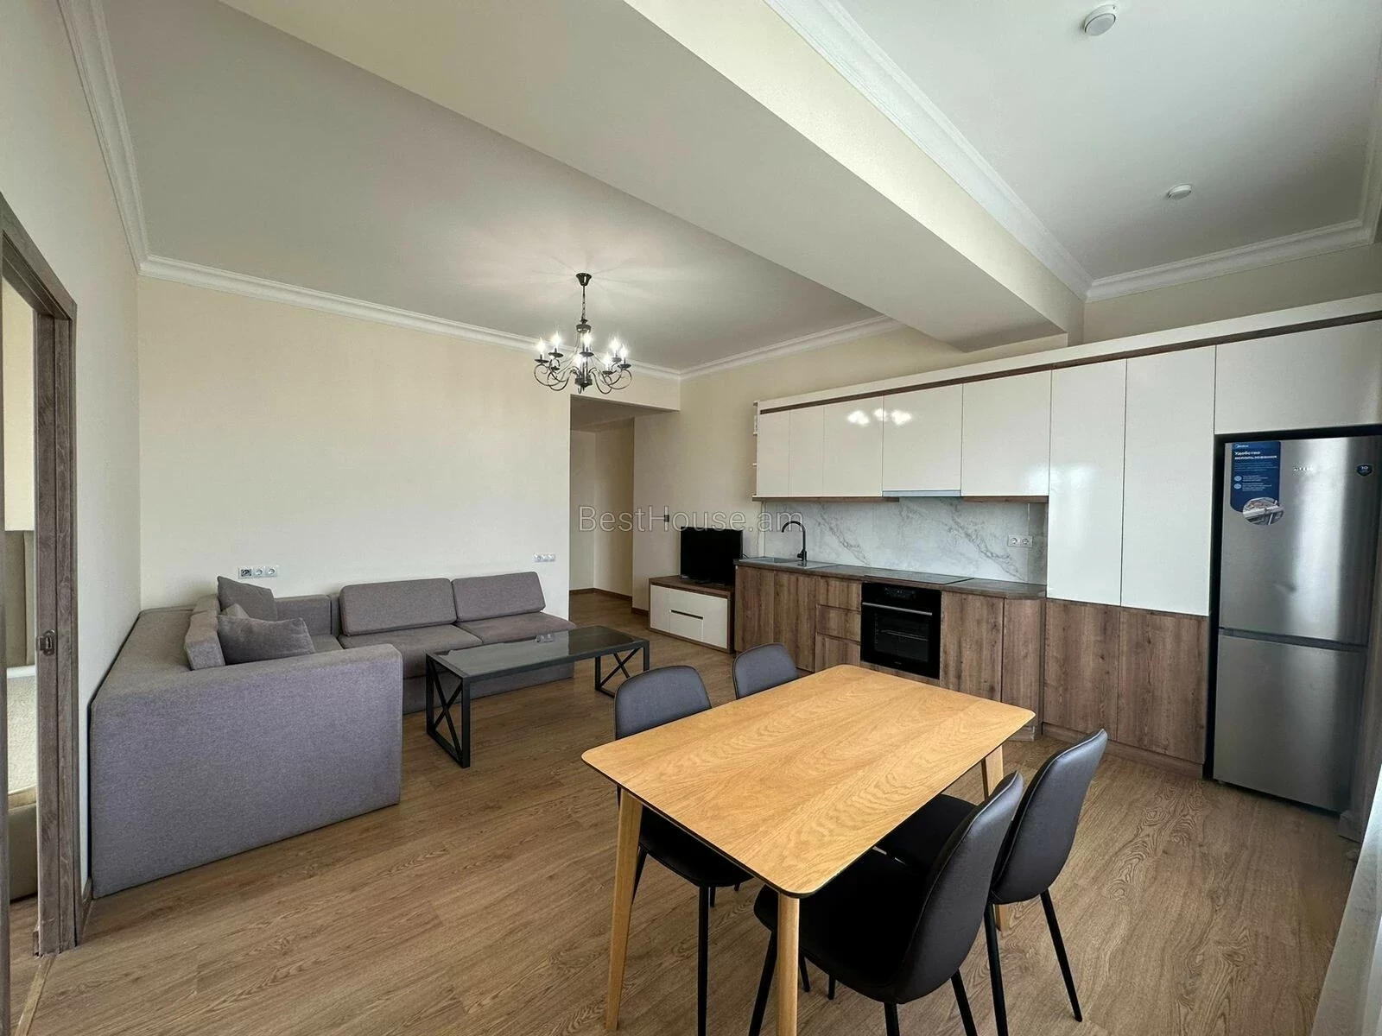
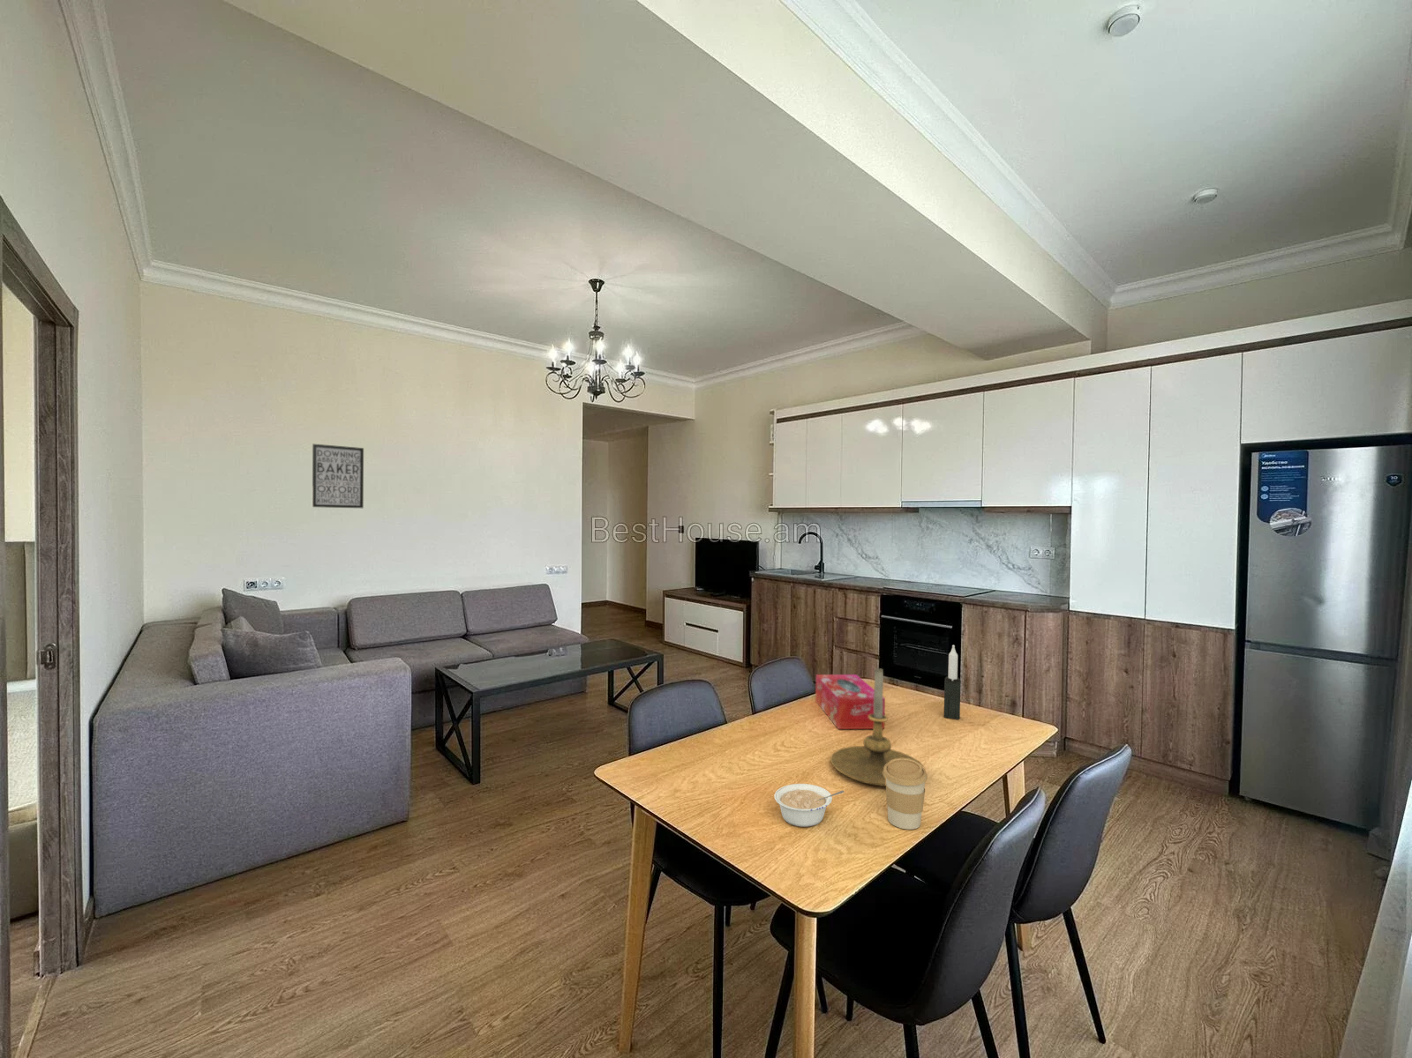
+ candle [944,645,962,720]
+ candle holder [829,668,926,787]
+ wall art [311,443,365,509]
+ legume [773,782,845,828]
+ coffee cup [884,758,928,830]
+ tissue box [815,673,886,730]
